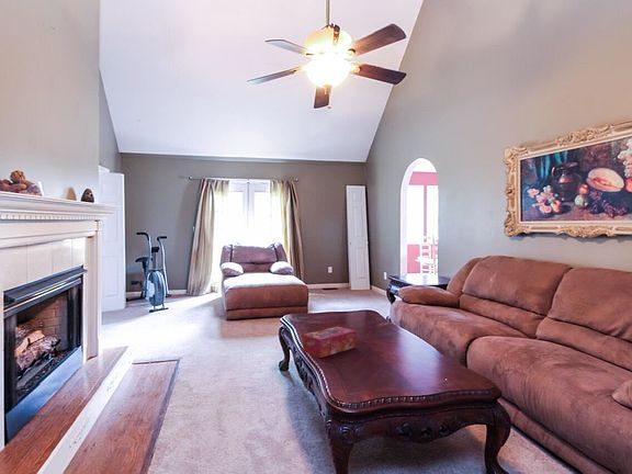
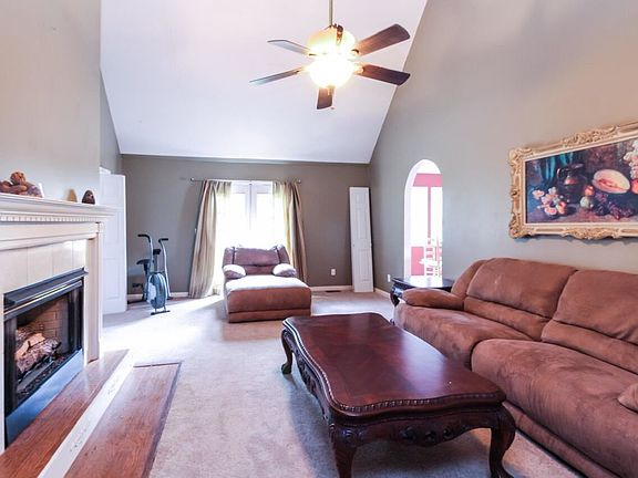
- tissue box [302,326,357,359]
